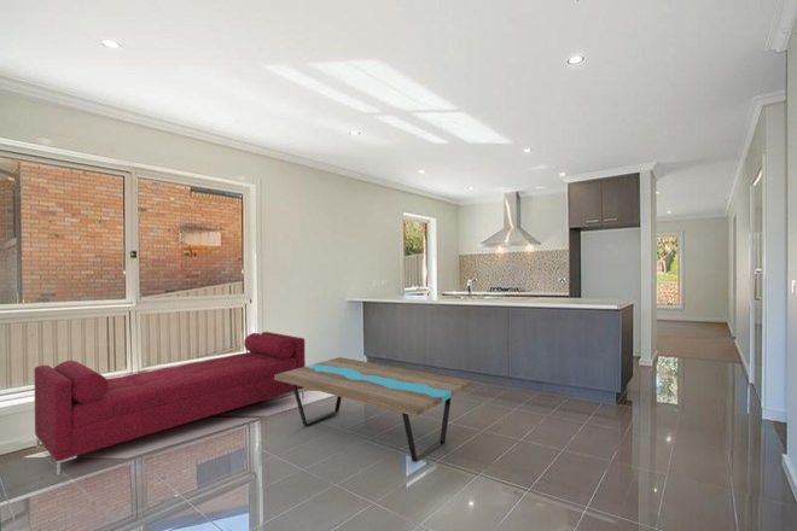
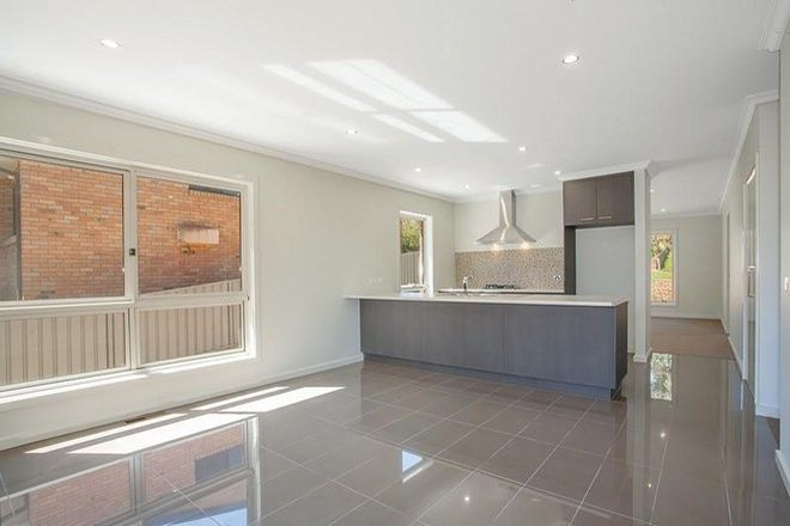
- coffee table [274,356,472,463]
- sofa [34,331,307,475]
